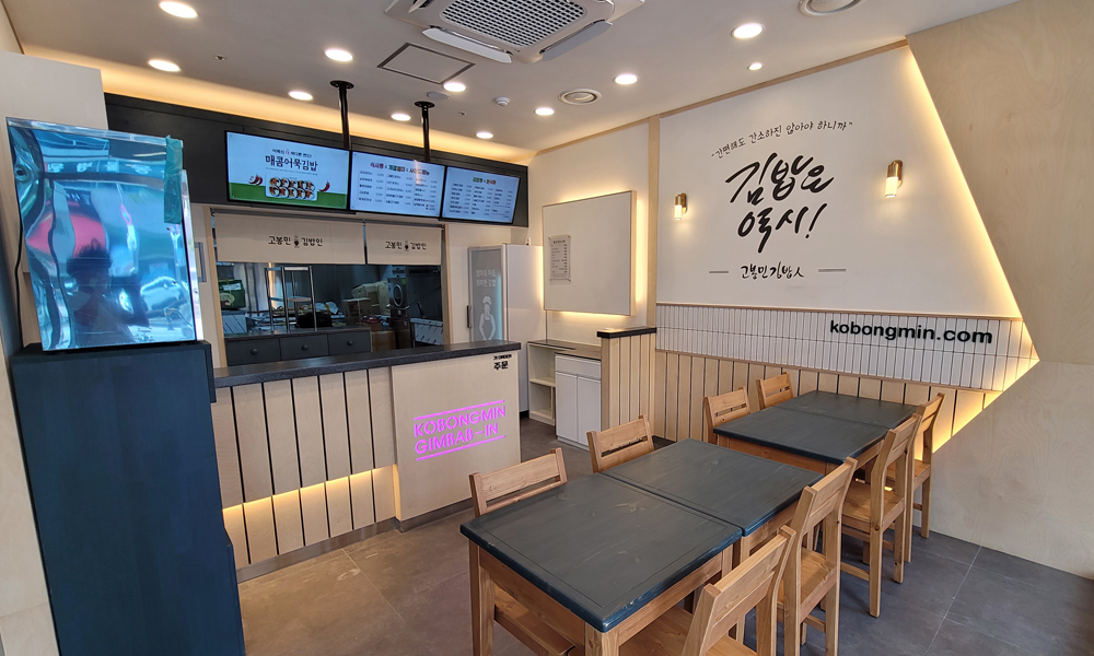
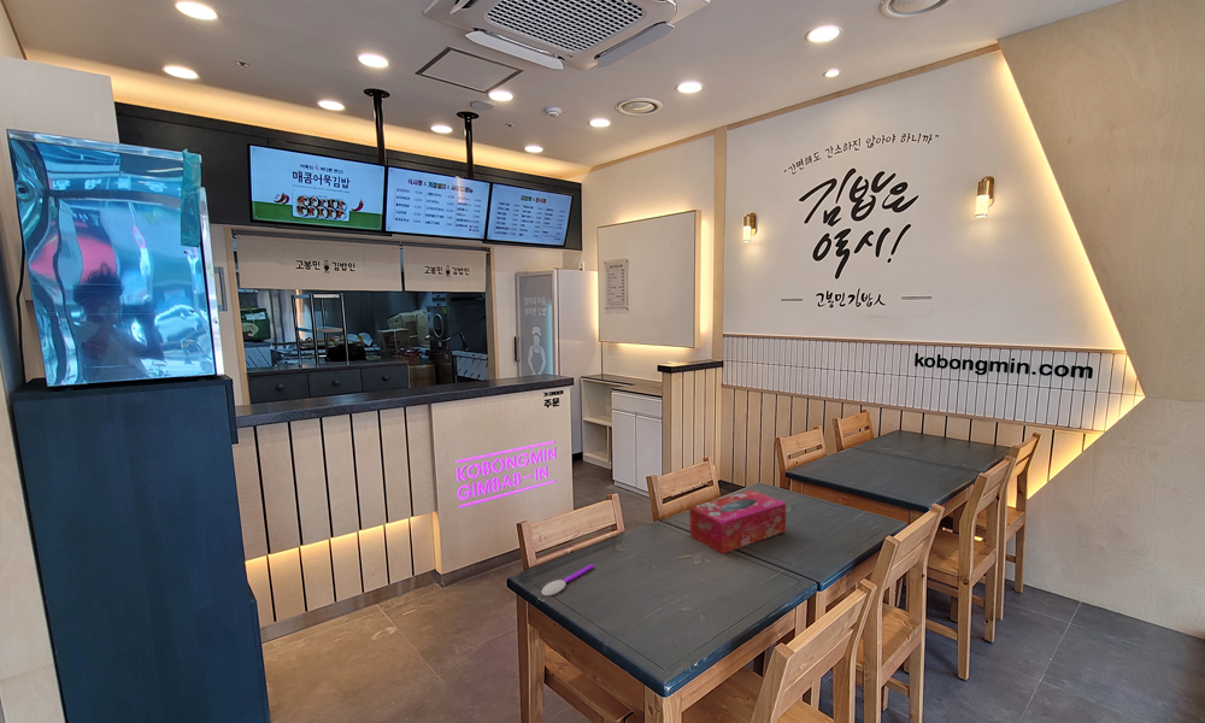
+ spoon [540,563,595,598]
+ tissue box [688,489,787,556]
